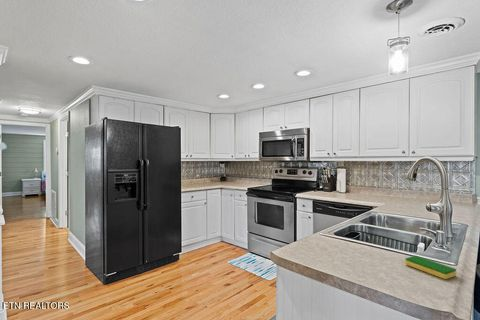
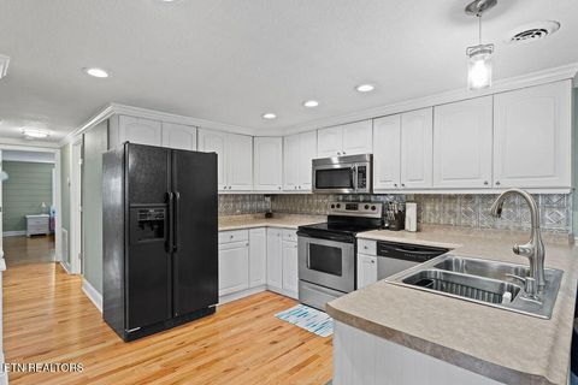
- dish sponge [404,255,457,280]
